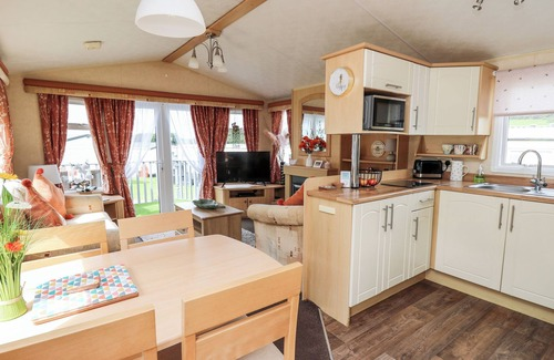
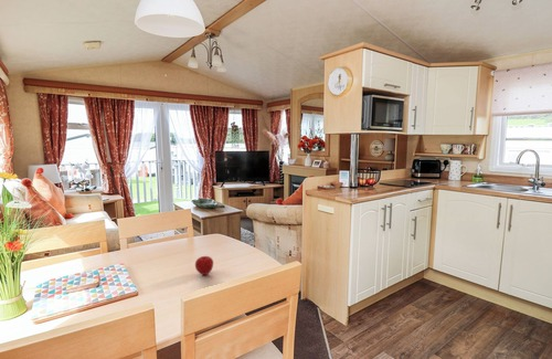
+ apple [194,255,214,276]
